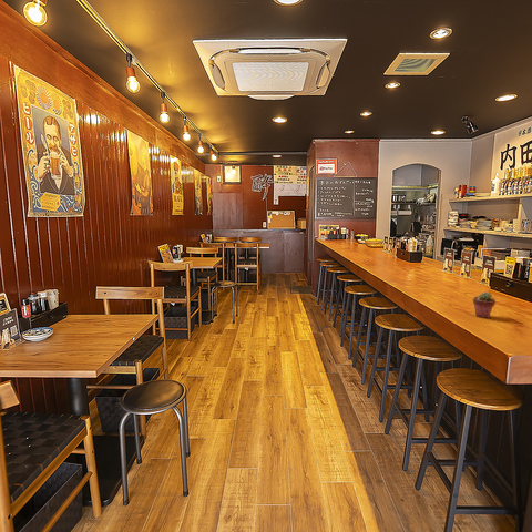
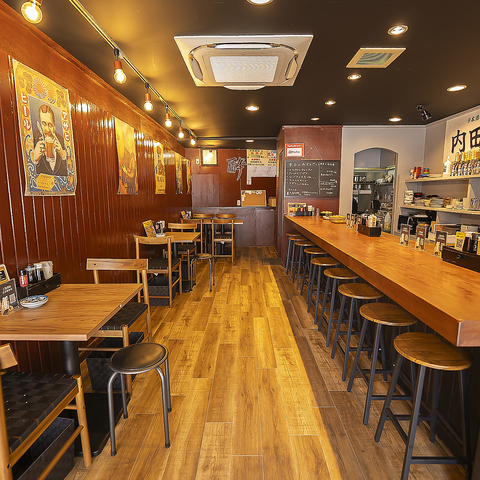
- potted succulent [472,291,497,319]
